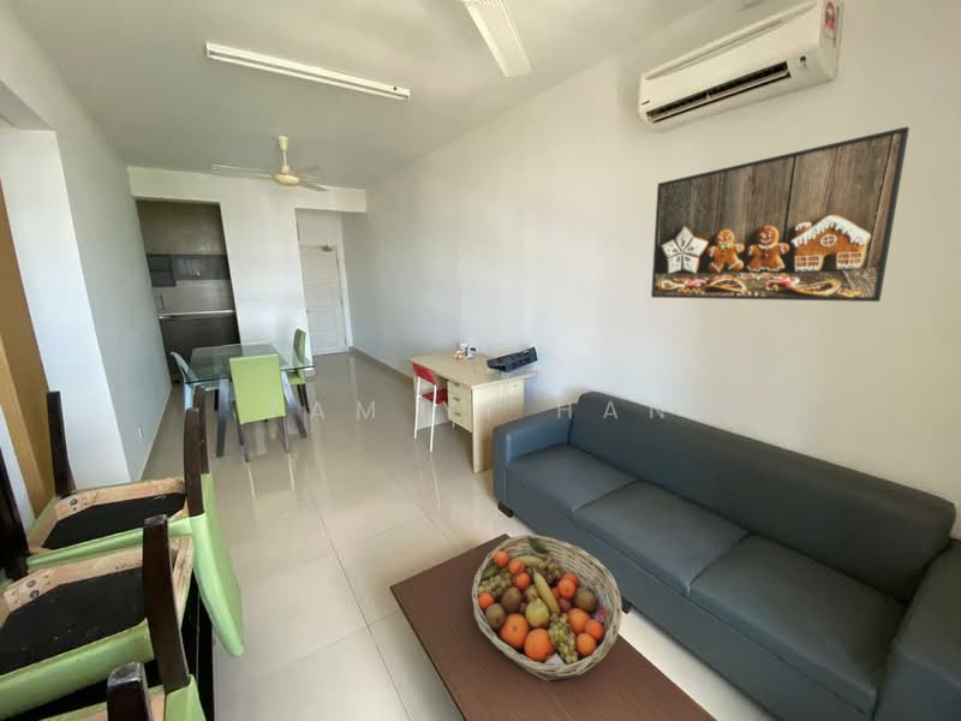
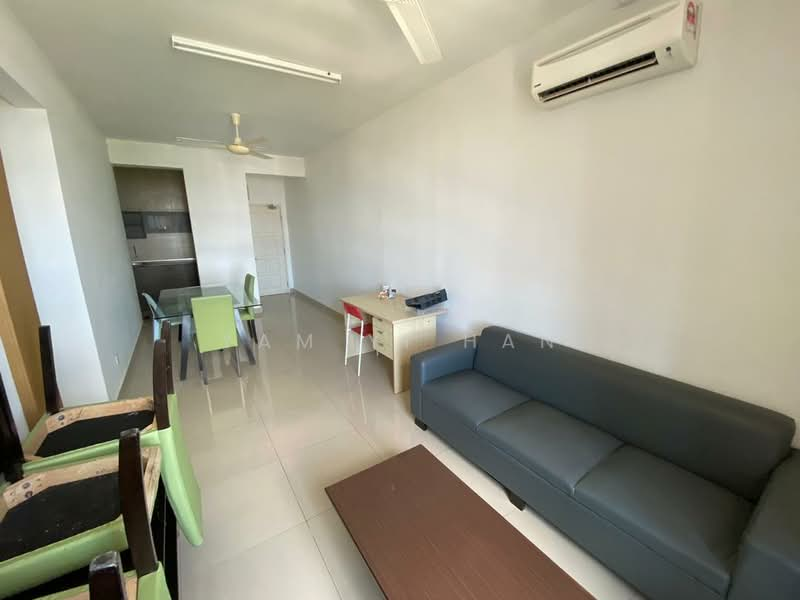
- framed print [650,125,911,303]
- fruit basket [470,534,623,684]
